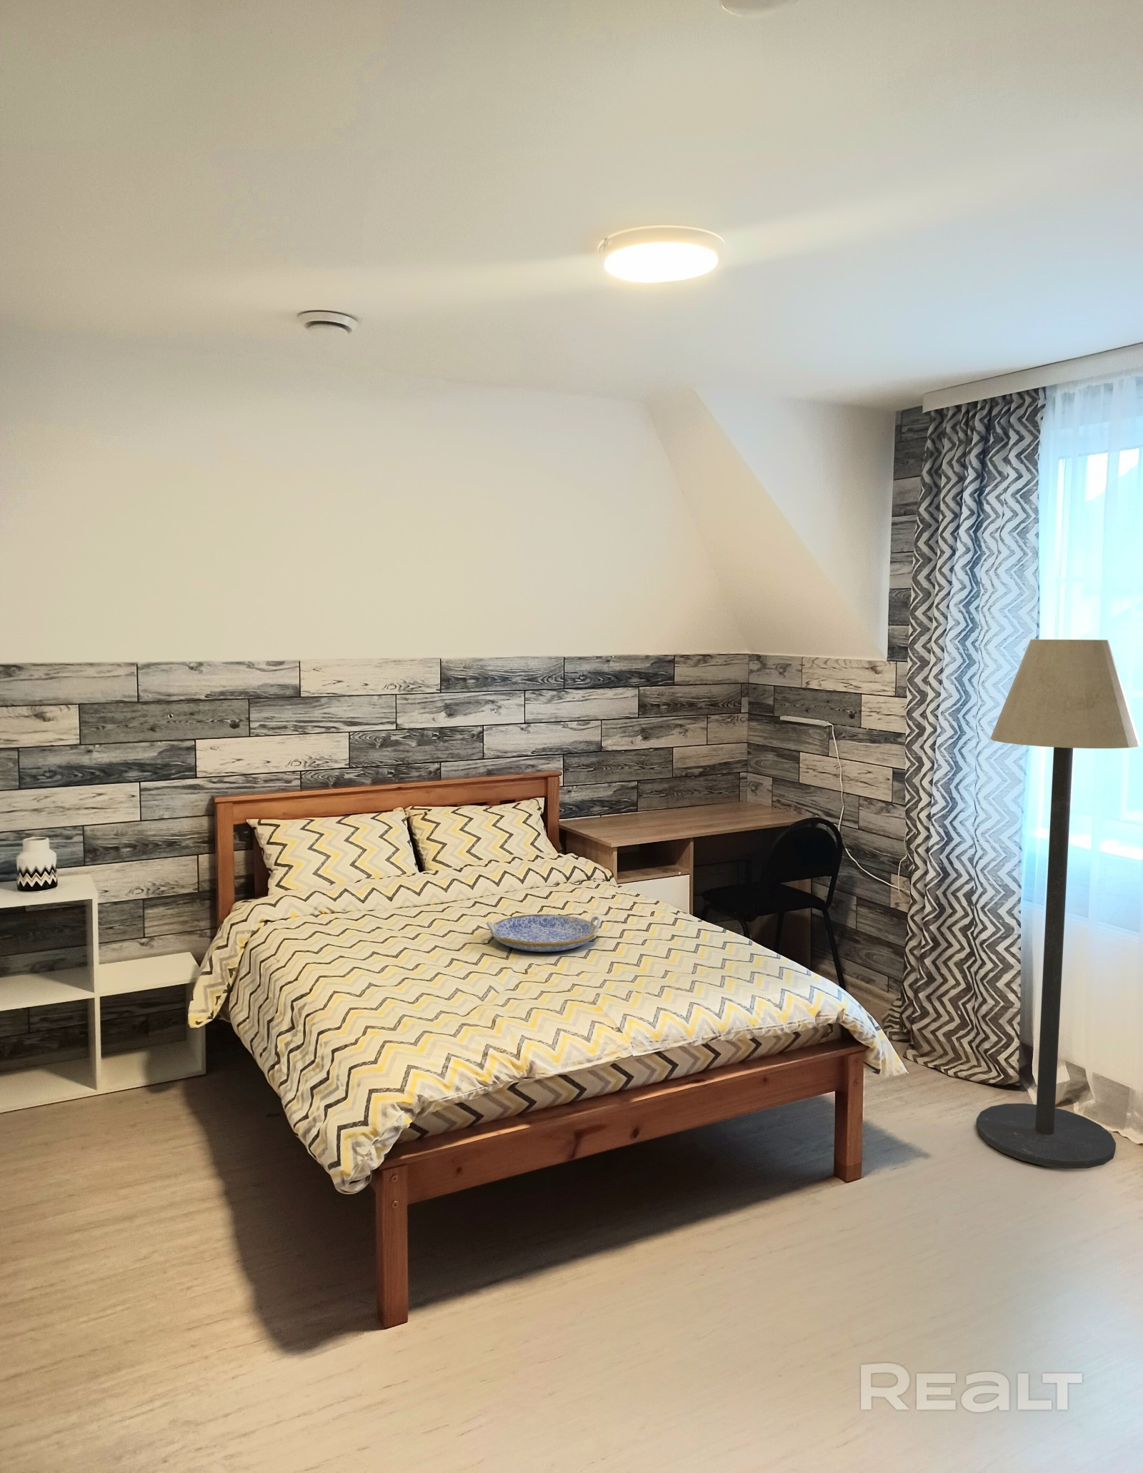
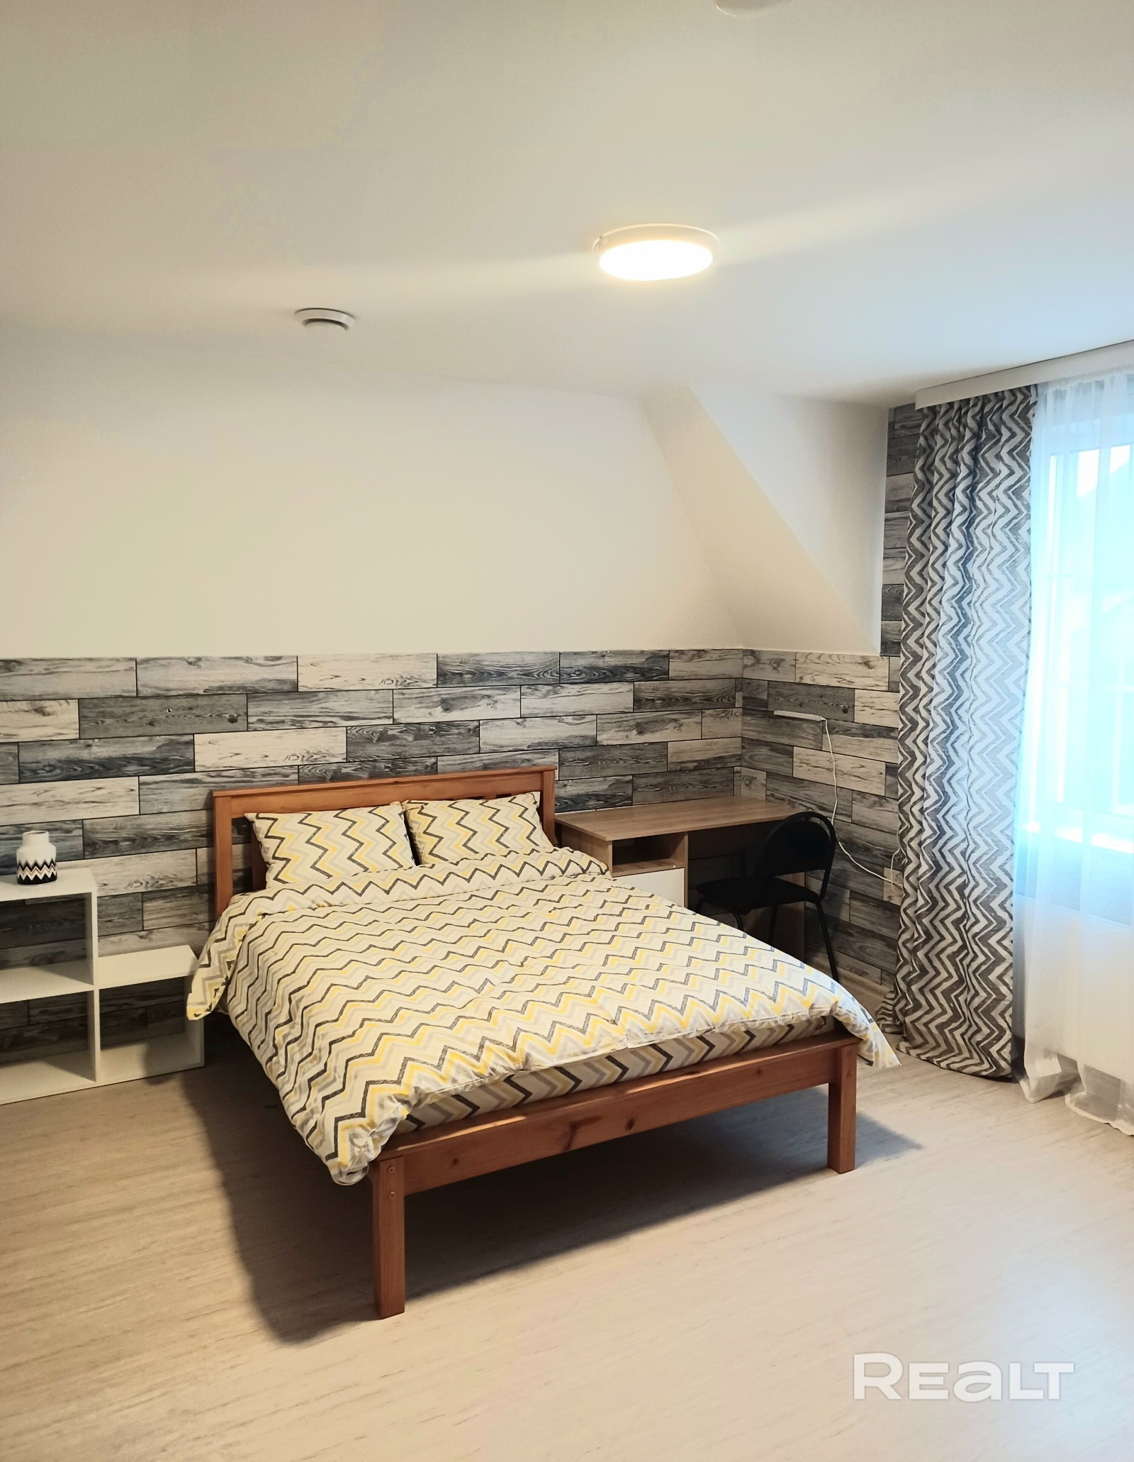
- serving tray [485,913,601,953]
- floor lamp [976,638,1142,1169]
